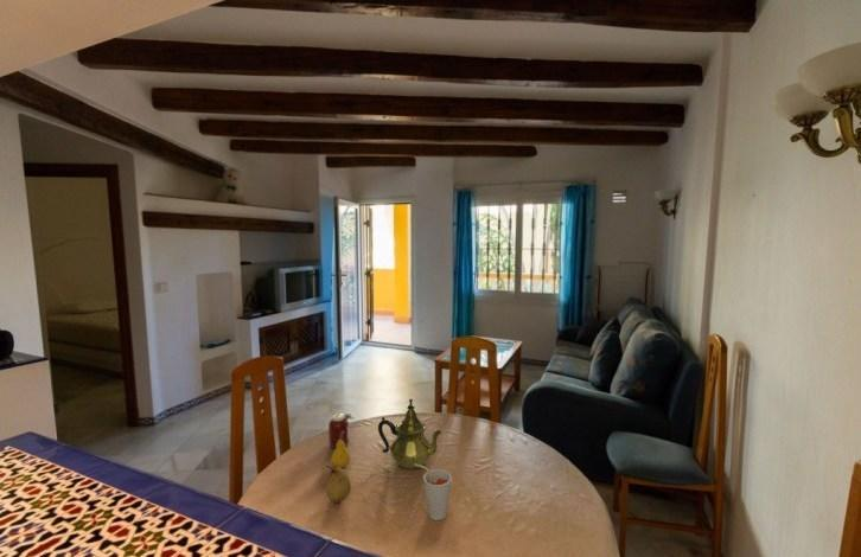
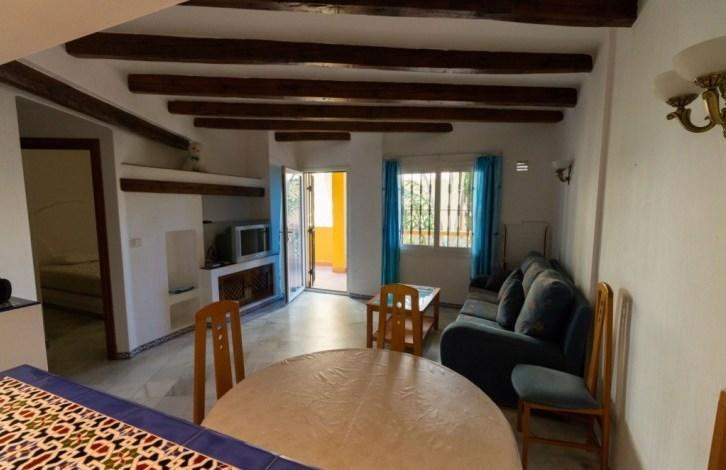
- fruit [330,431,351,468]
- cup [414,463,453,521]
- jar [327,412,356,449]
- teapot [377,398,444,470]
- fruit [325,465,352,504]
